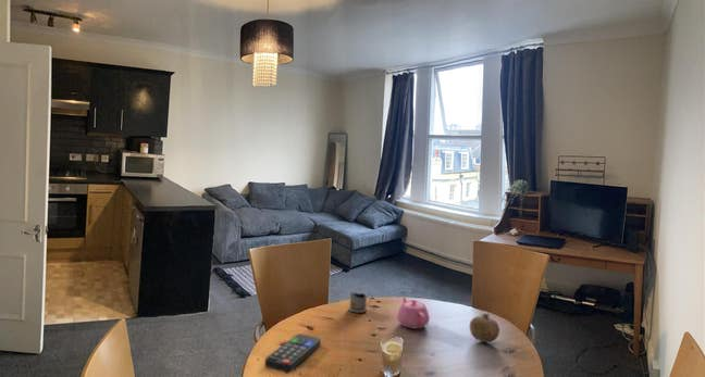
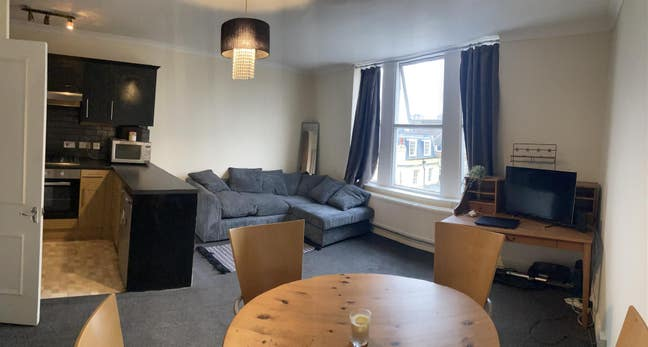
- tea glass holder [348,291,374,314]
- teapot [396,296,431,329]
- remote control [263,332,322,374]
- fruit [469,312,500,343]
